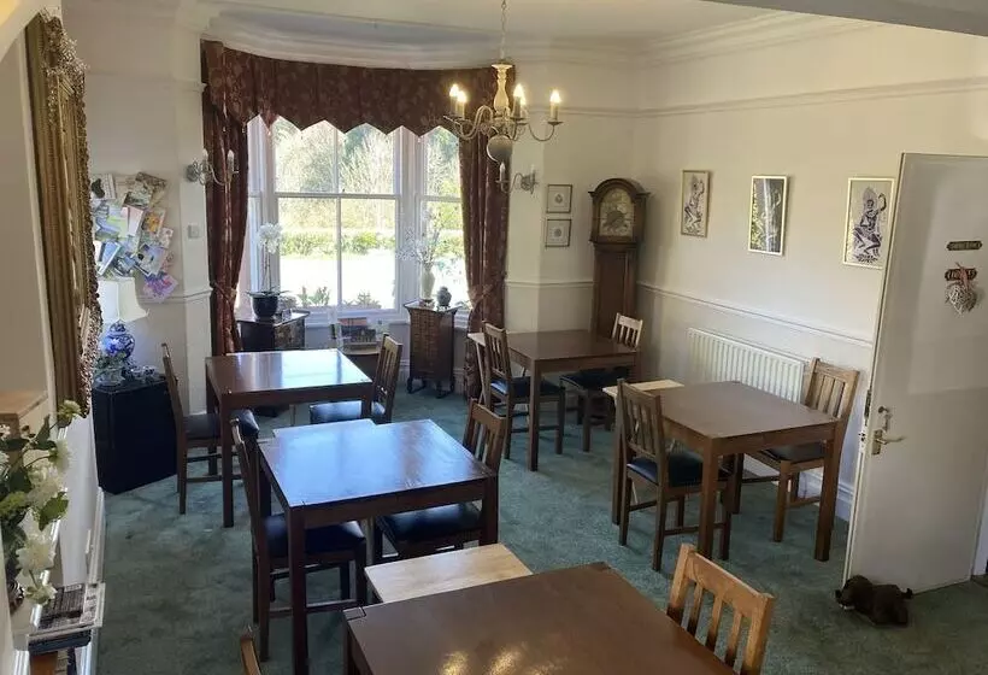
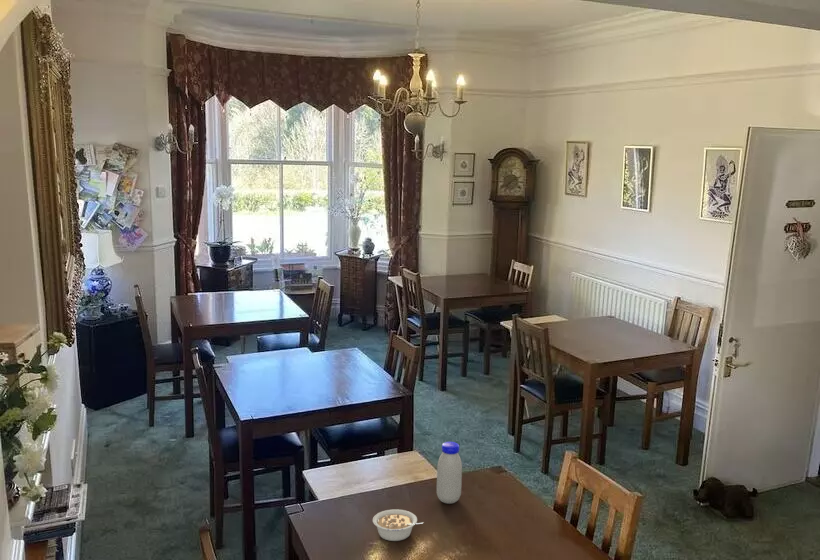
+ bottle [436,441,463,505]
+ legume [372,508,425,542]
